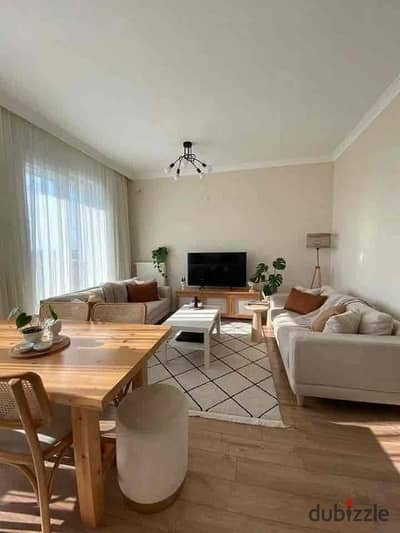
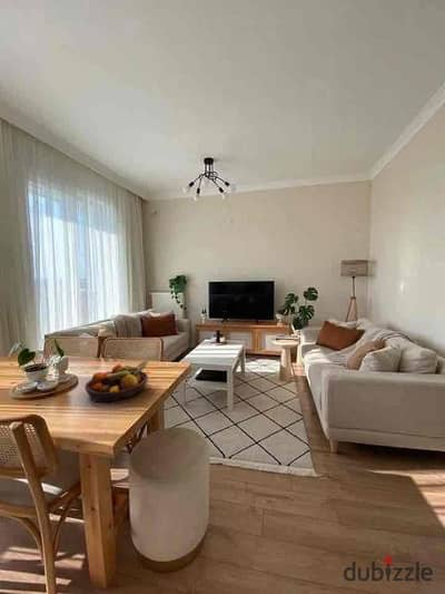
+ fruit bowl [83,359,149,403]
